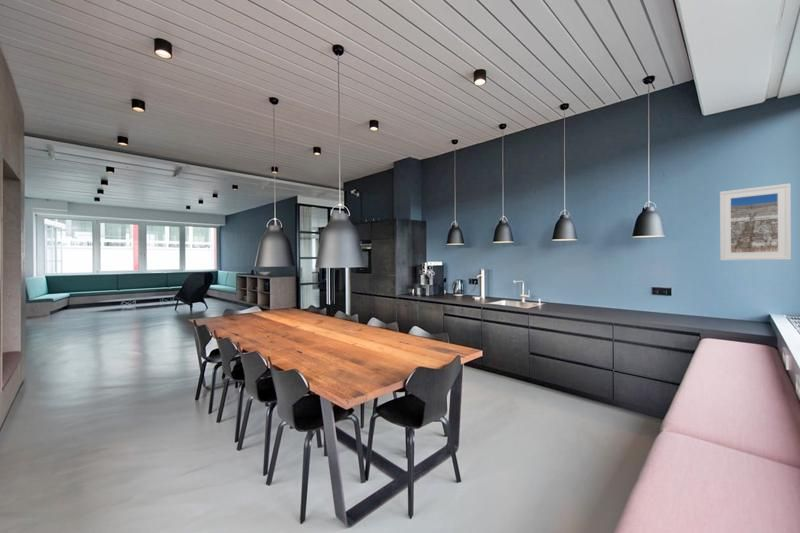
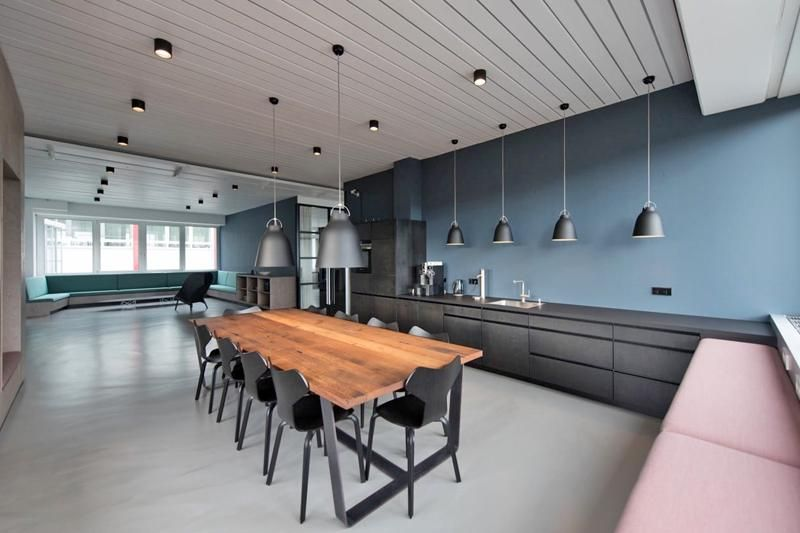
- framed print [719,182,792,261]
